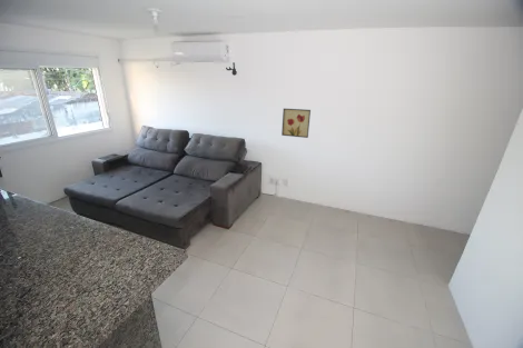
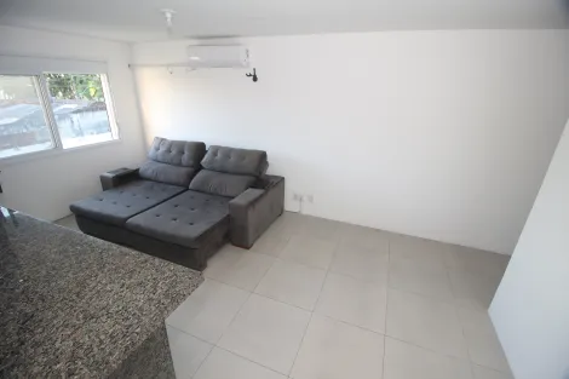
- wall art [280,108,312,139]
